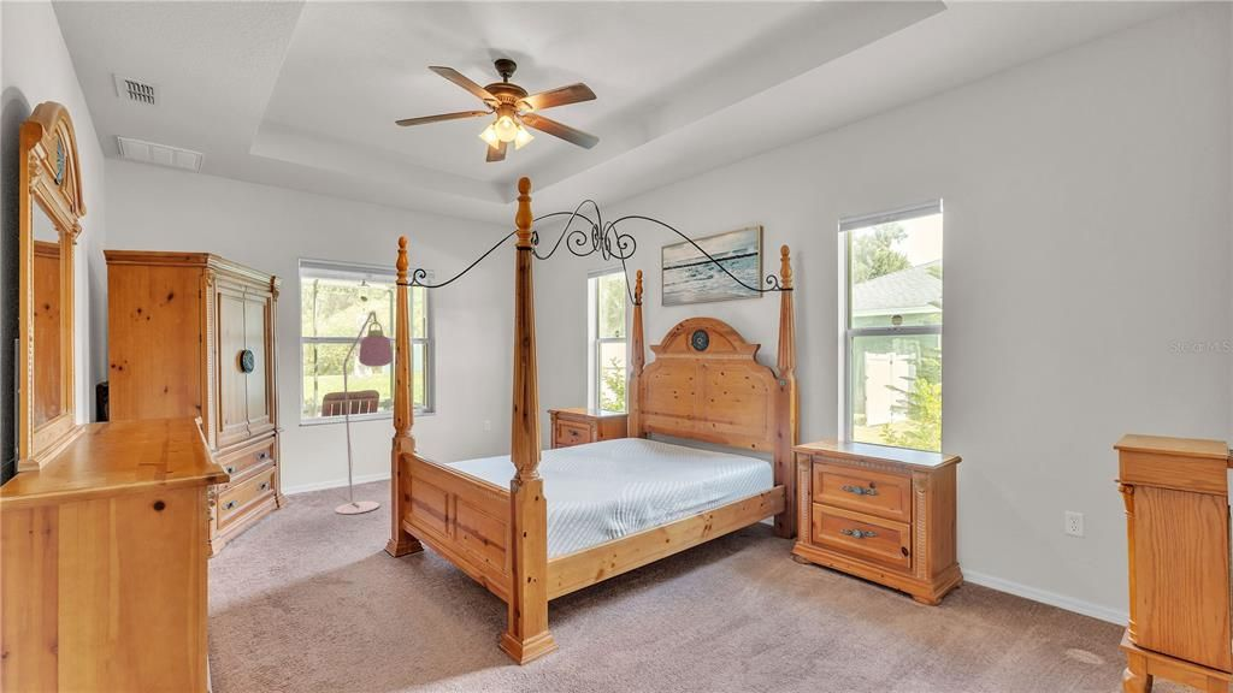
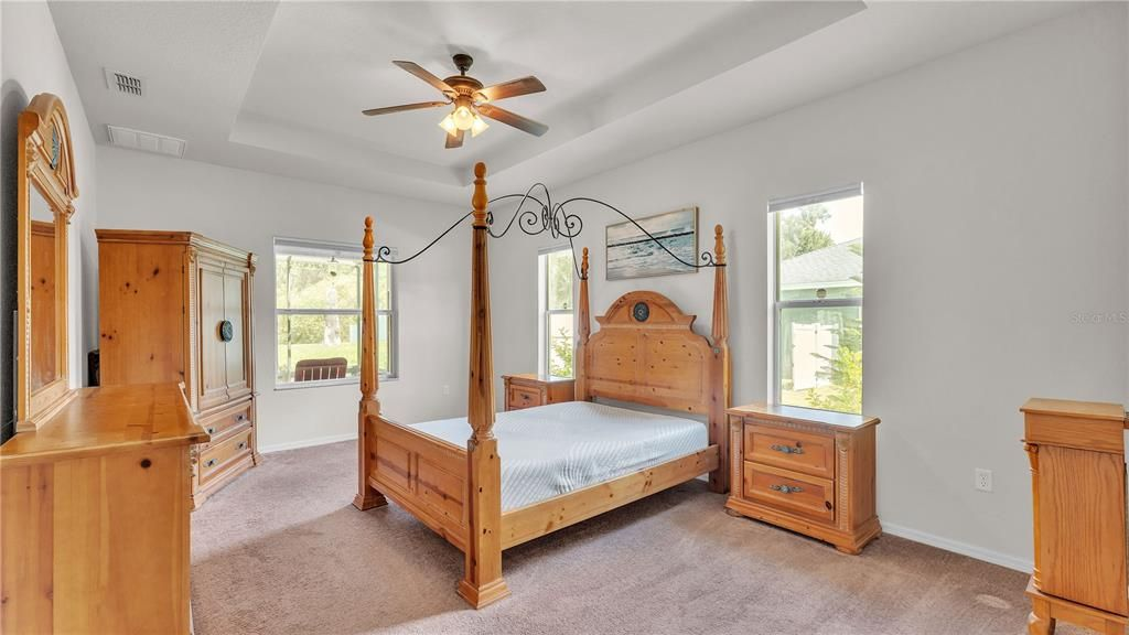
- floor lamp [326,309,394,515]
